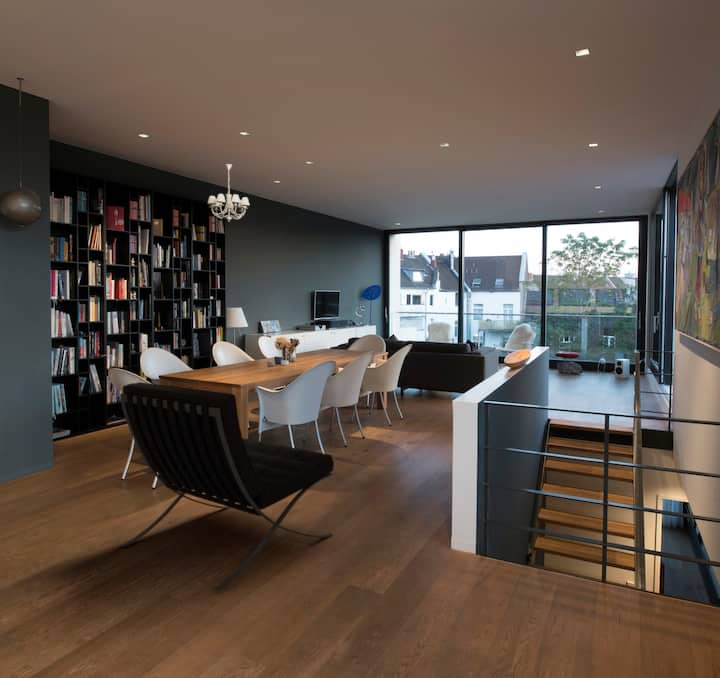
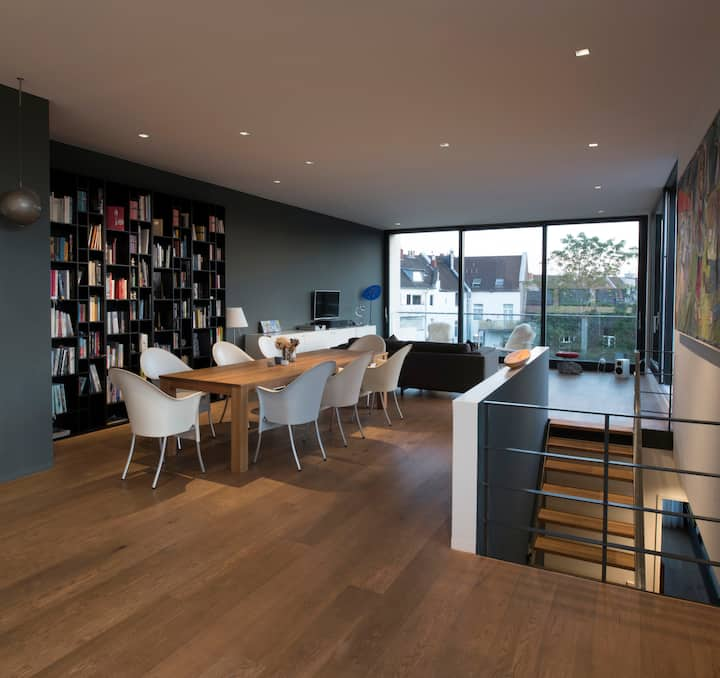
- chandelier [207,163,250,221]
- lounge chair [119,381,335,591]
